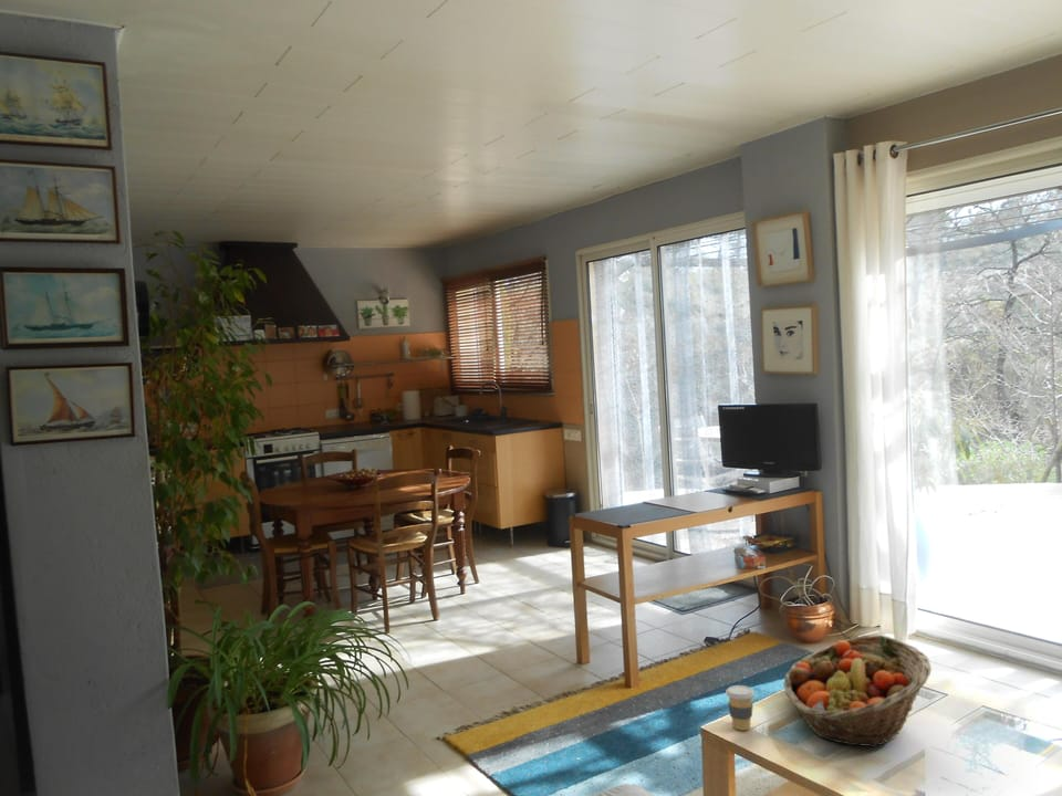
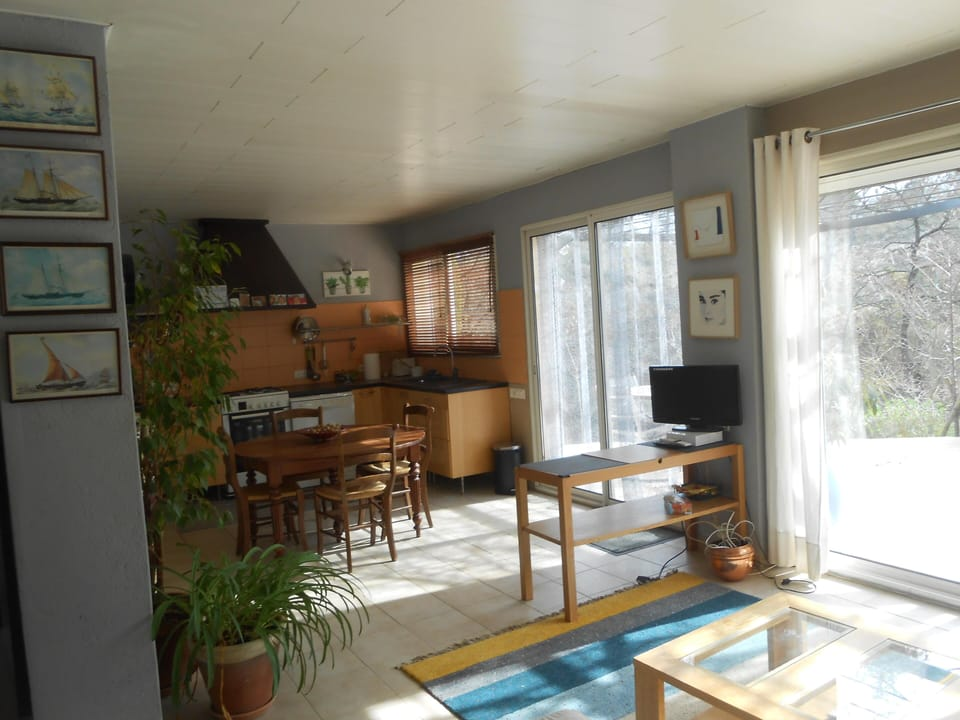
- coffee cup [725,684,756,732]
- fruit basket [782,633,933,748]
